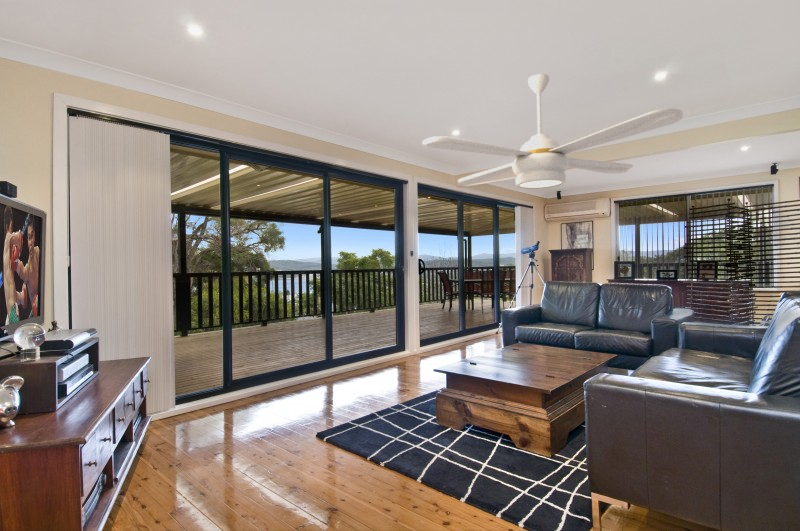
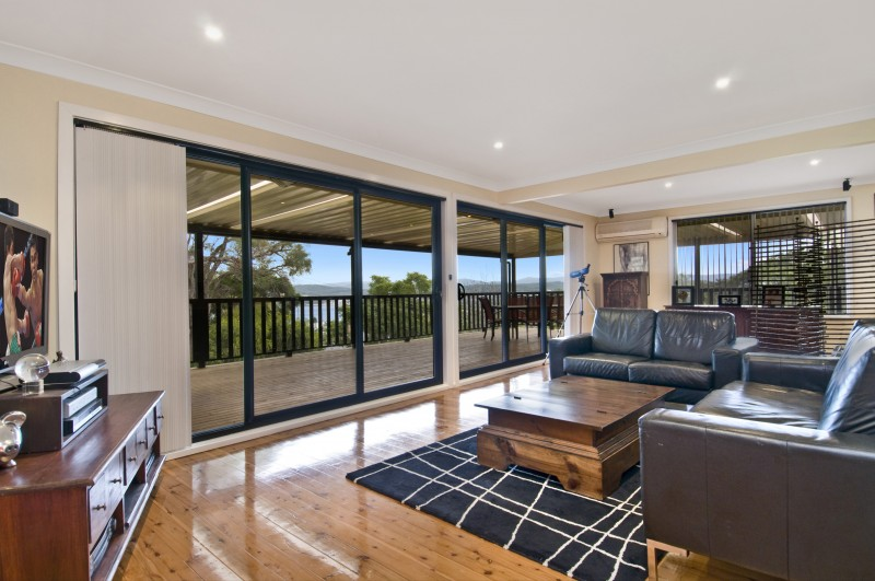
- ceiling fan [421,73,684,190]
